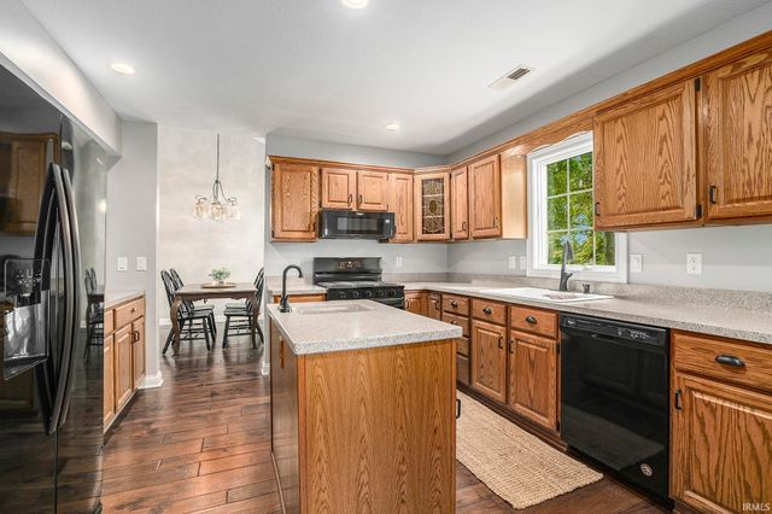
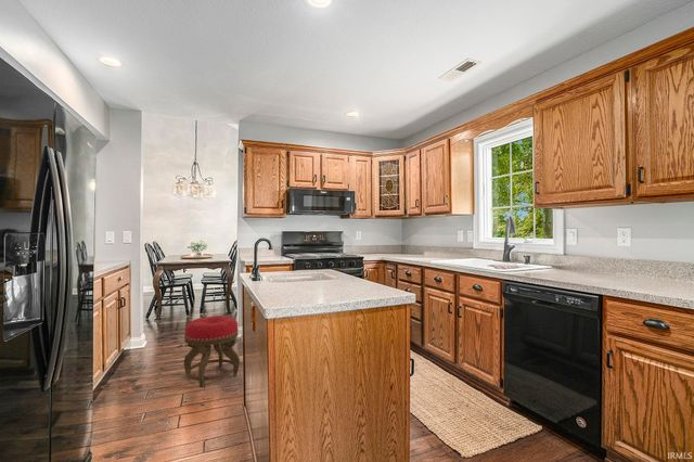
+ stool [183,315,241,387]
